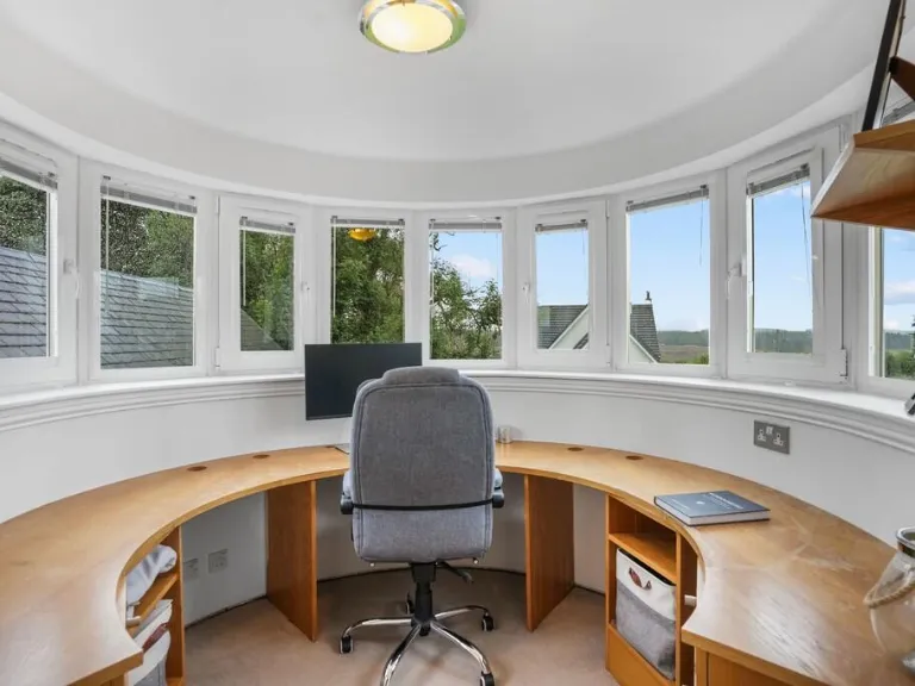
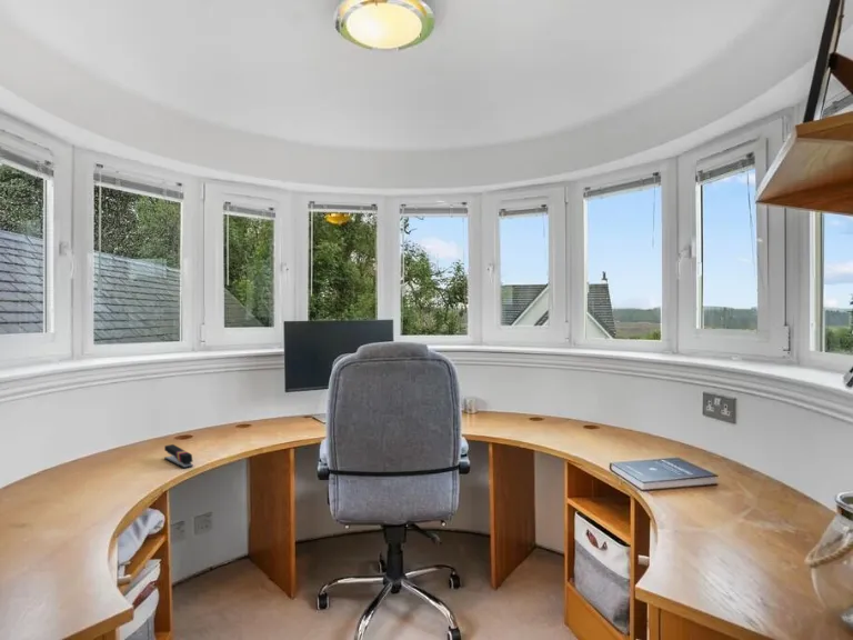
+ stapler [163,443,194,469]
